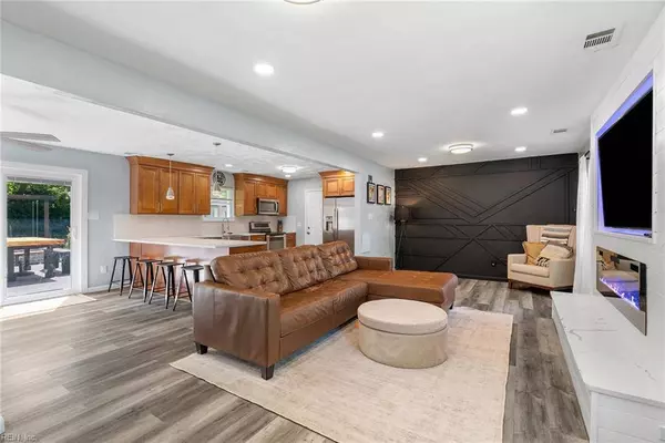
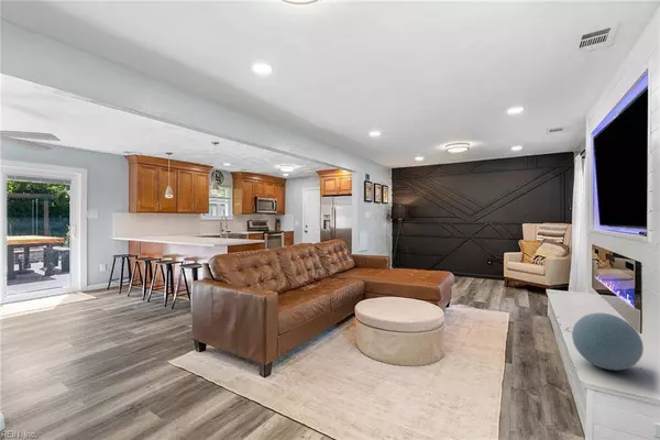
+ decorative orb [571,312,645,372]
